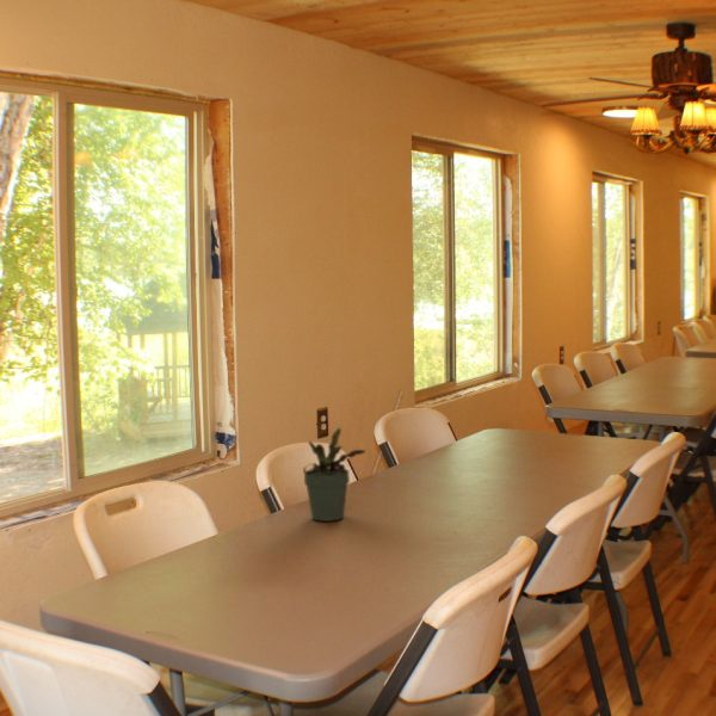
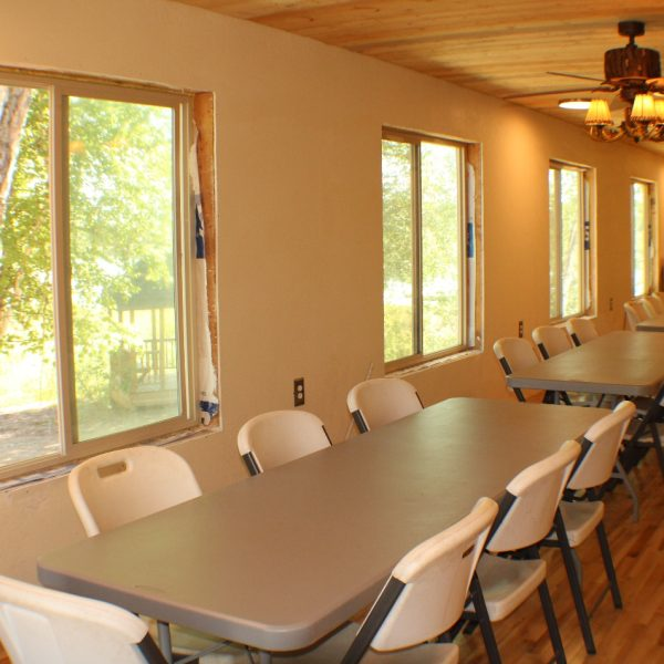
- potted plant [302,427,366,523]
